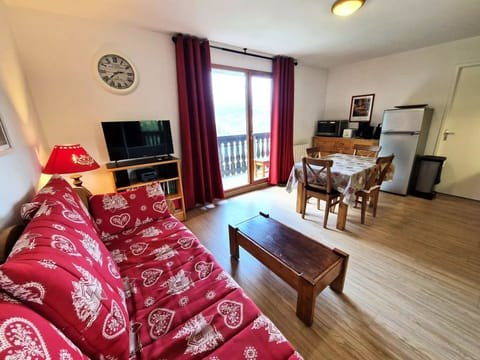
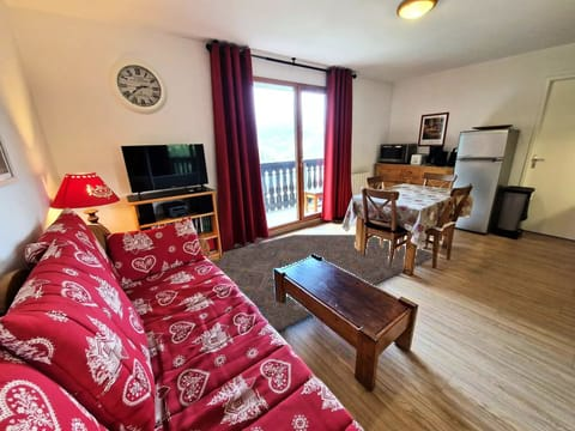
+ rug [210,233,434,333]
